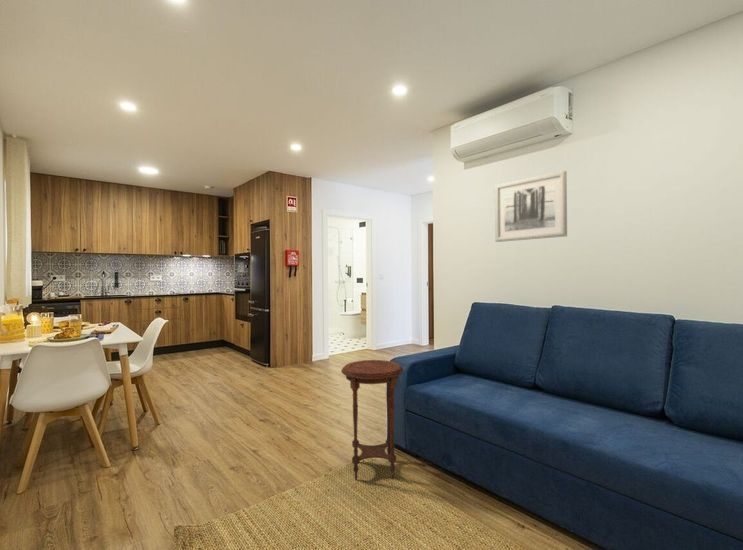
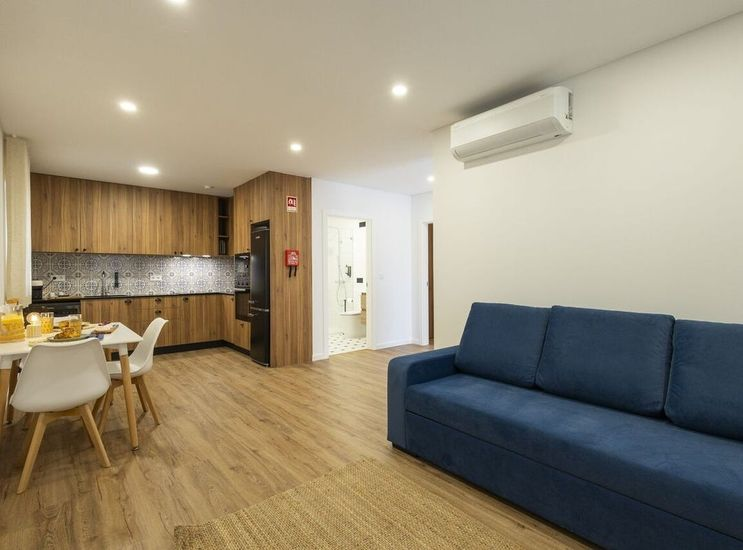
- wall art [494,170,568,243]
- side table [340,359,405,481]
